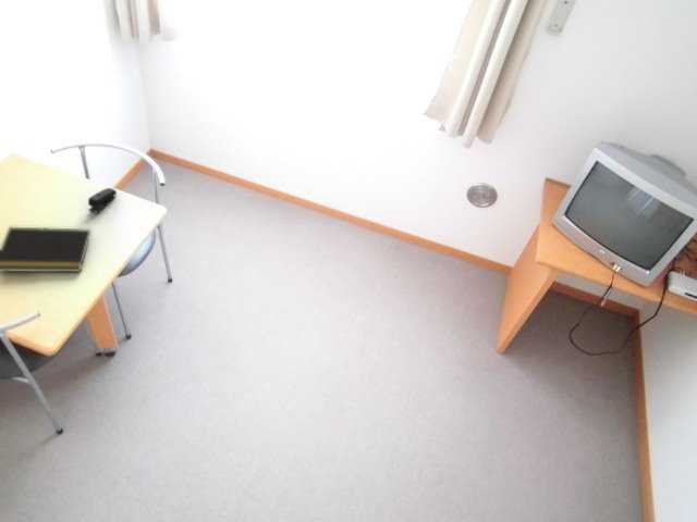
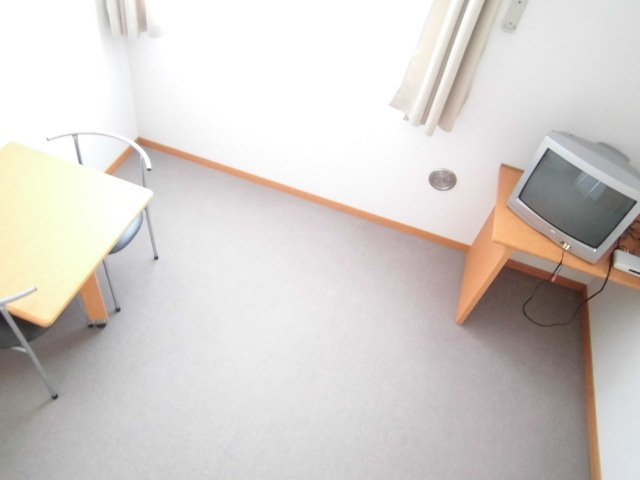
- stapler [87,187,118,213]
- notepad [0,226,91,273]
